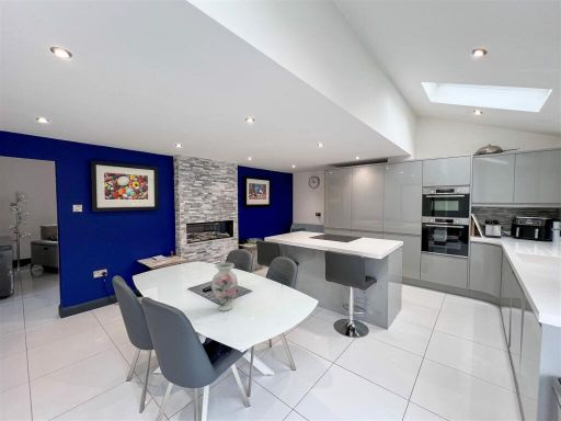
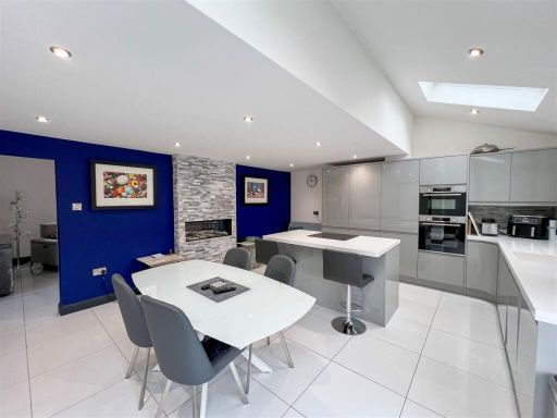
- vase [210,262,239,312]
